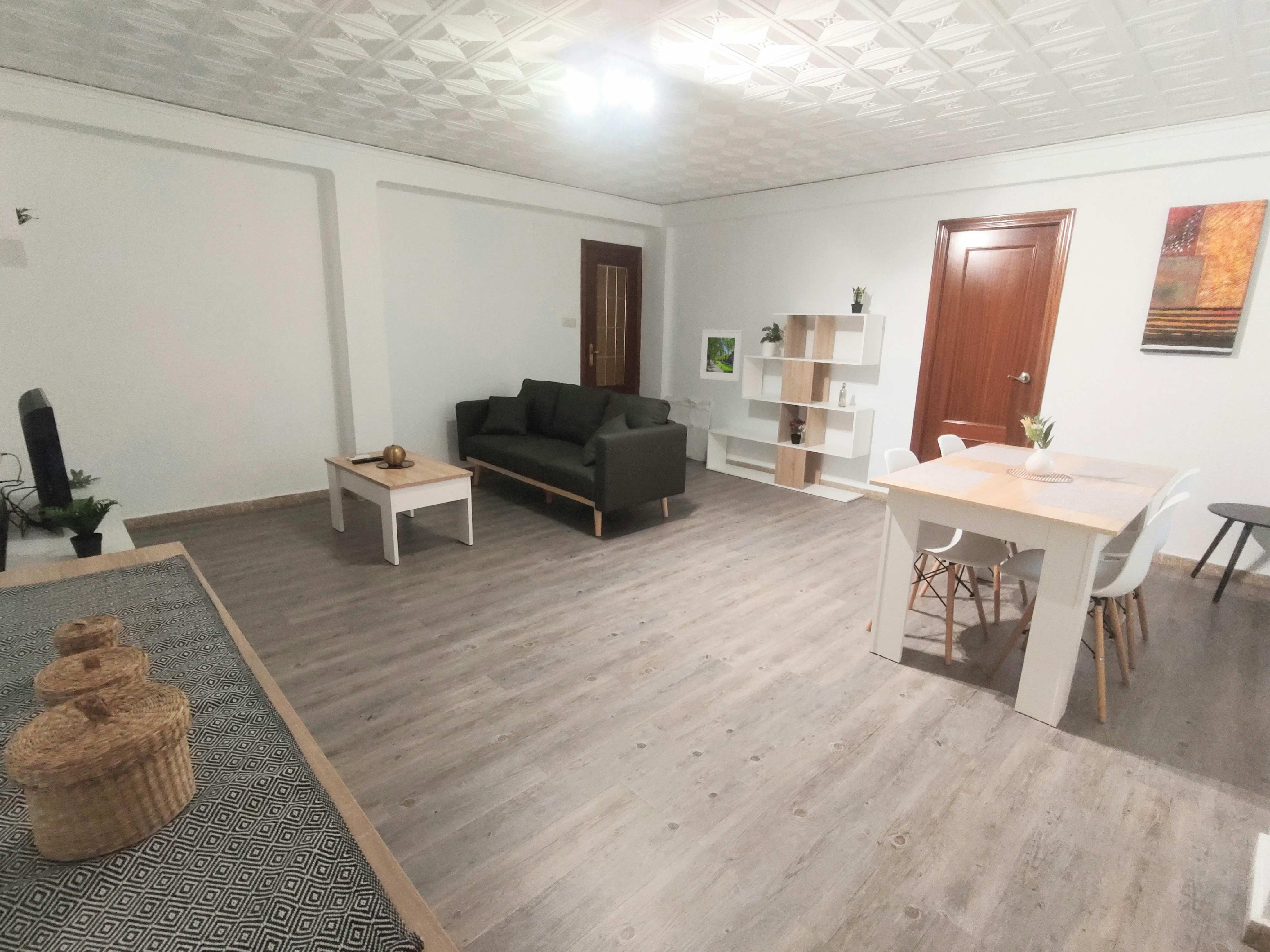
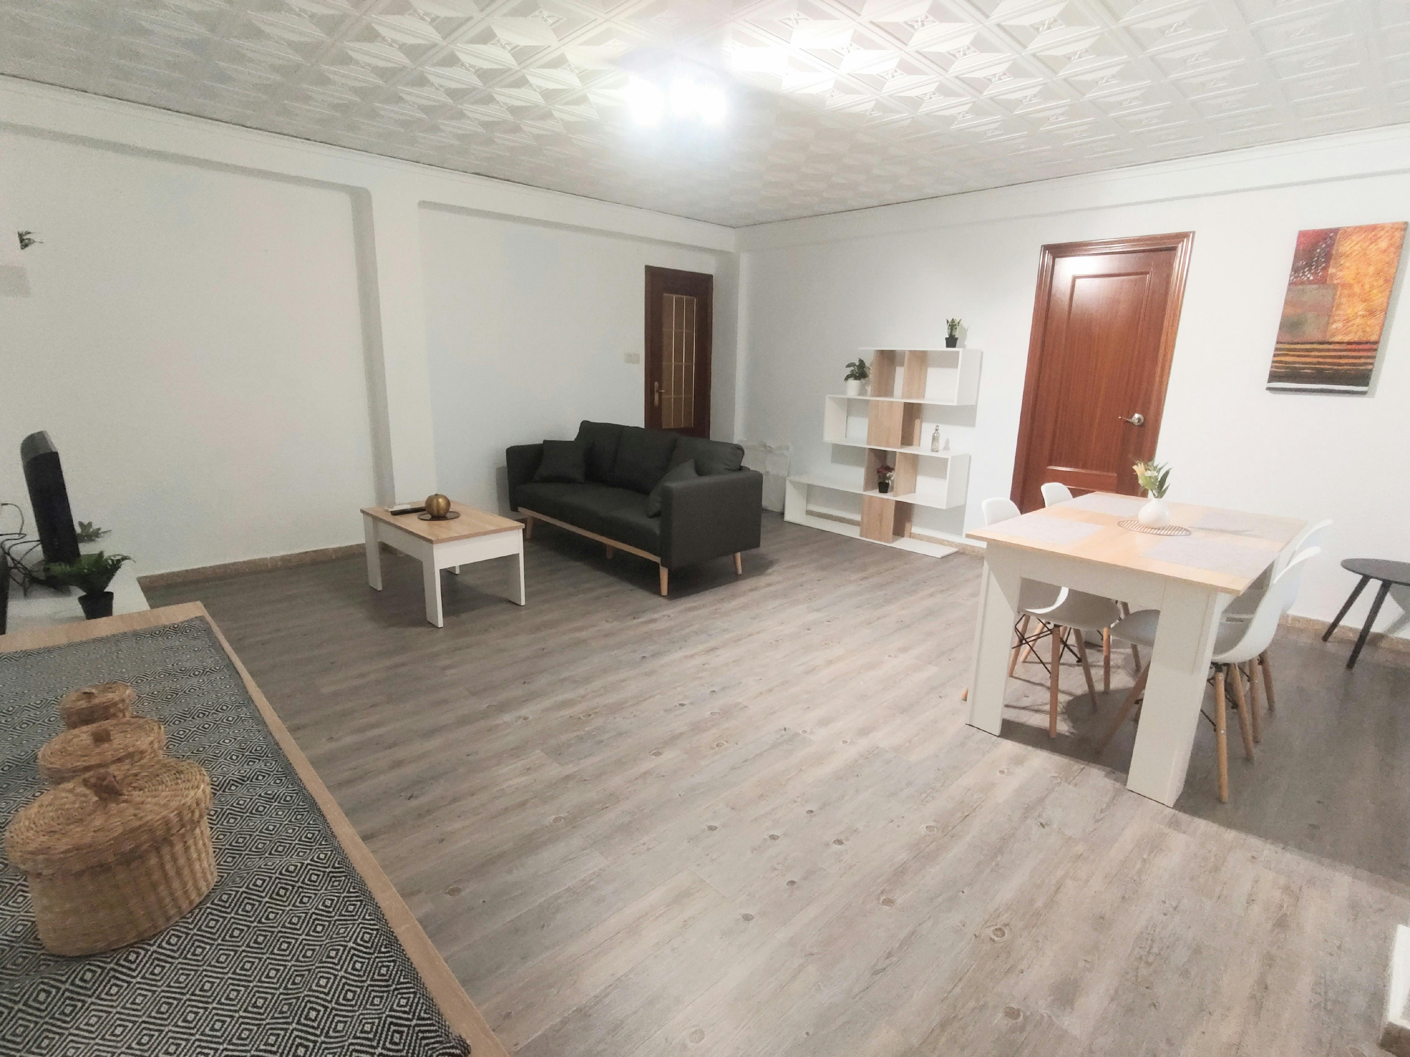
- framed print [699,329,743,382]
